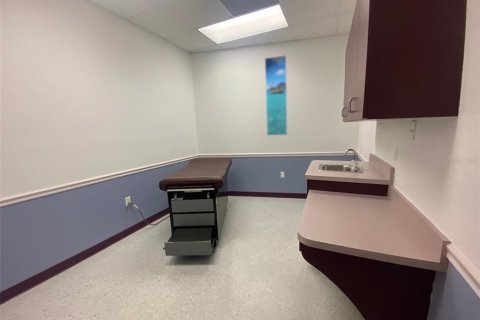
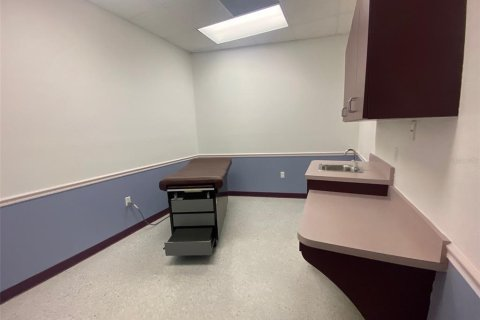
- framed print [264,54,288,137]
